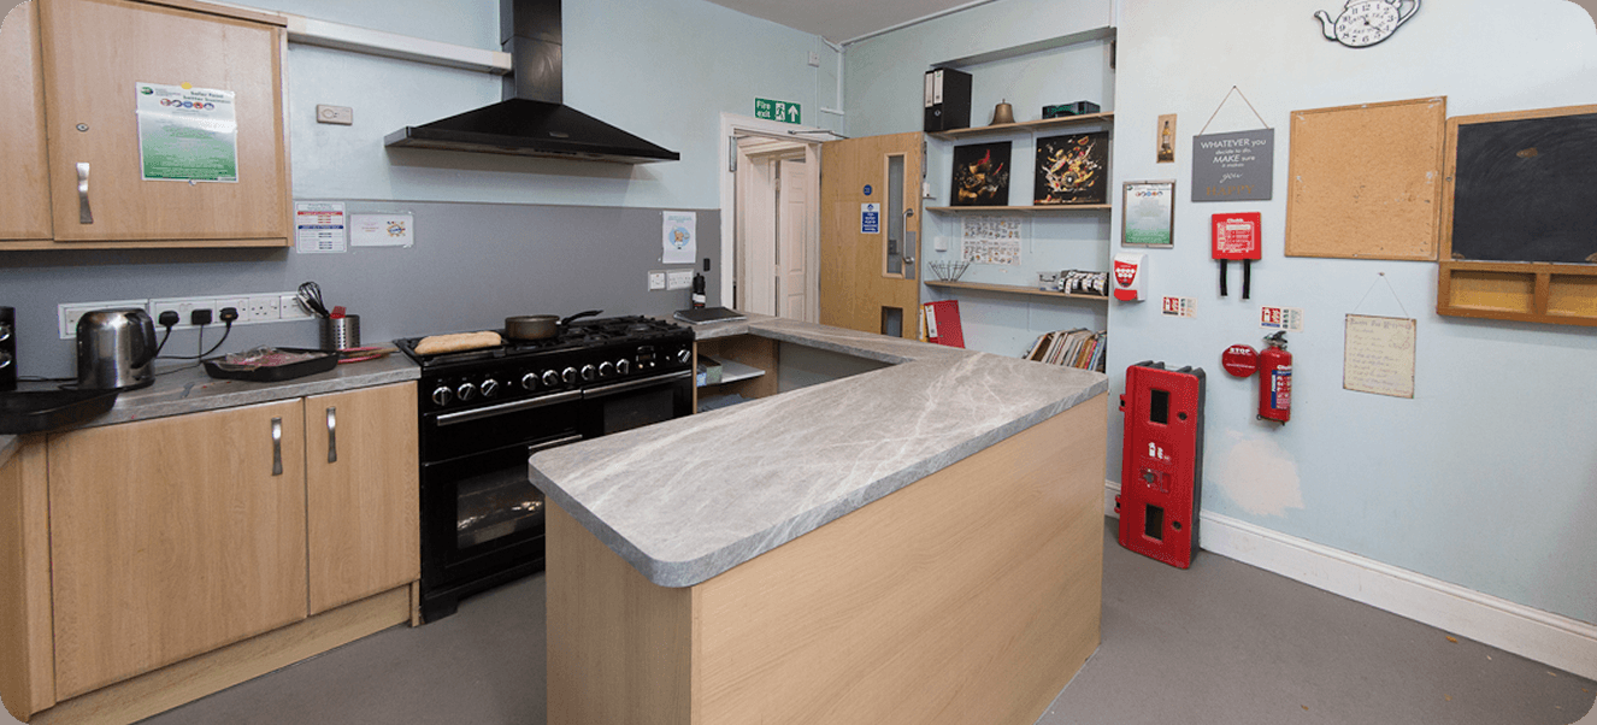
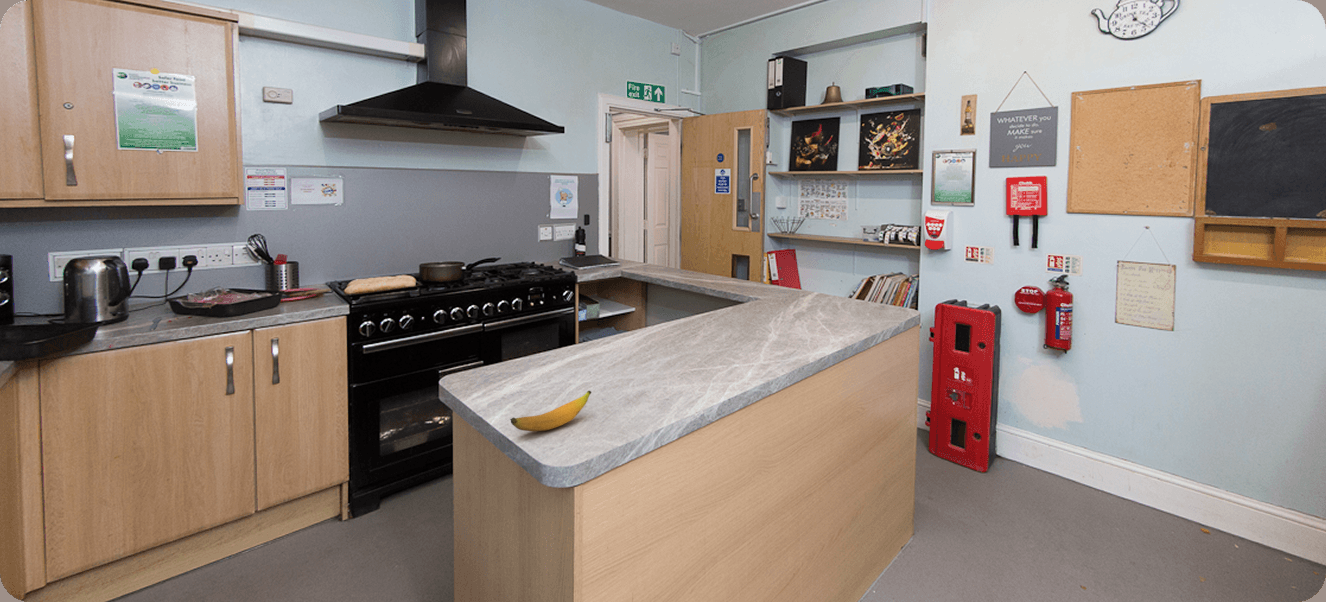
+ banana [509,390,592,432]
